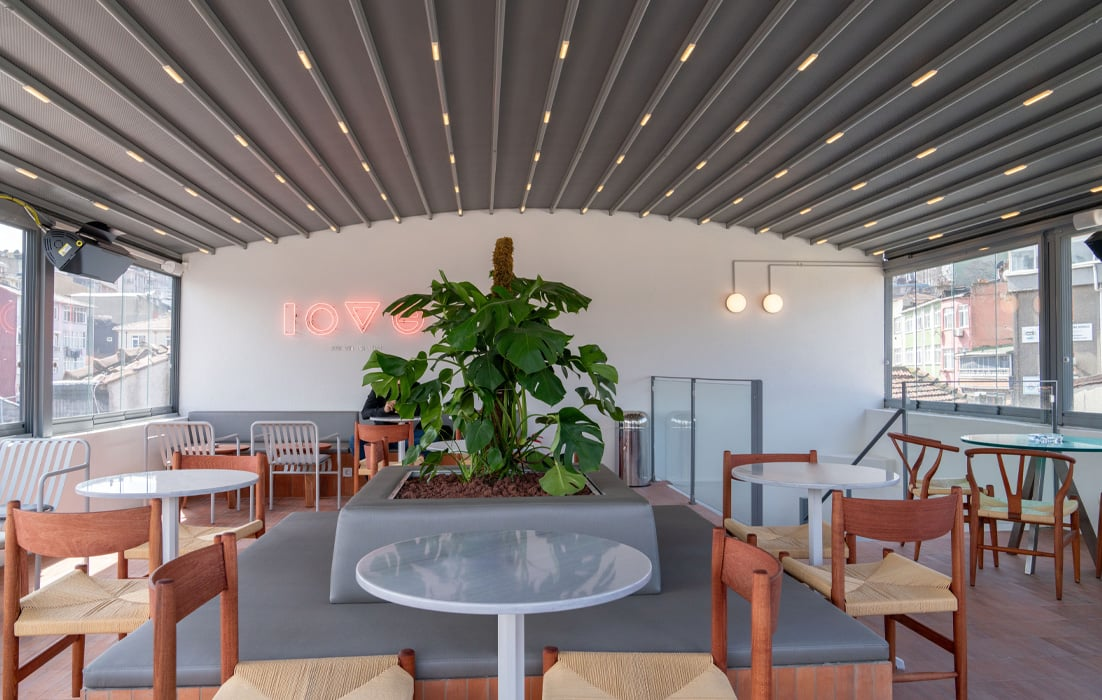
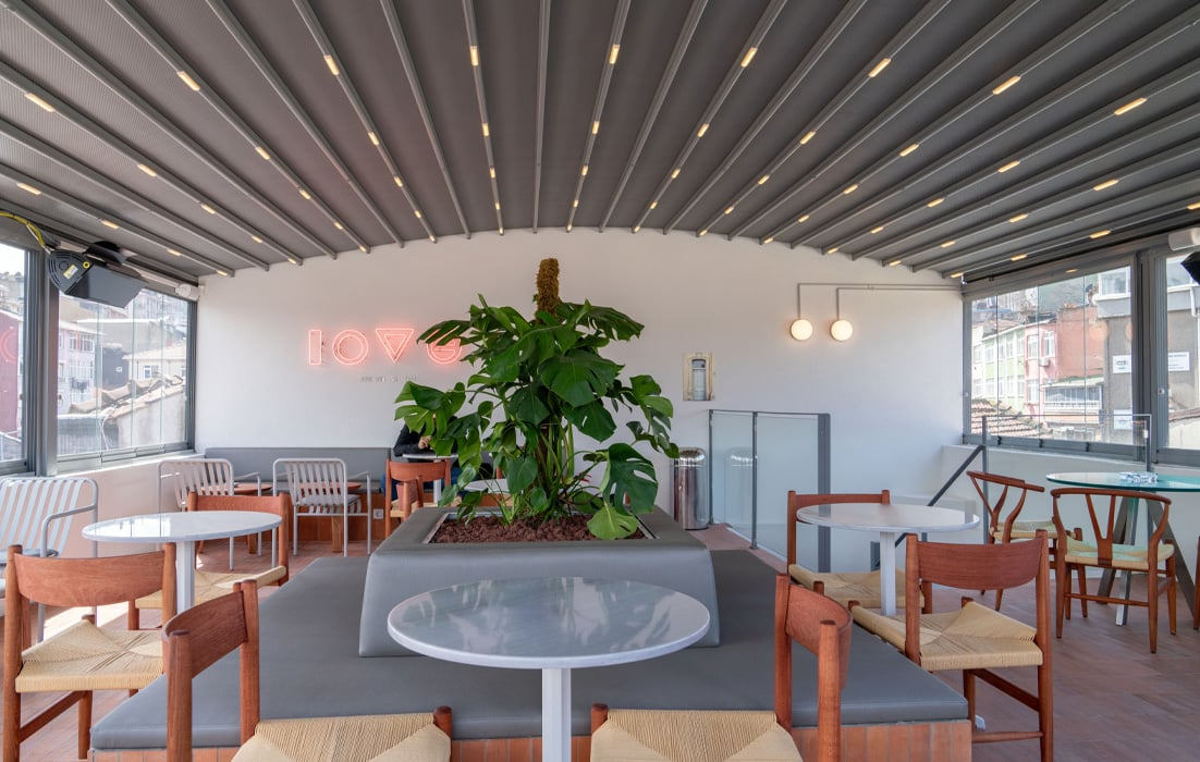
+ wall art [682,352,717,402]
